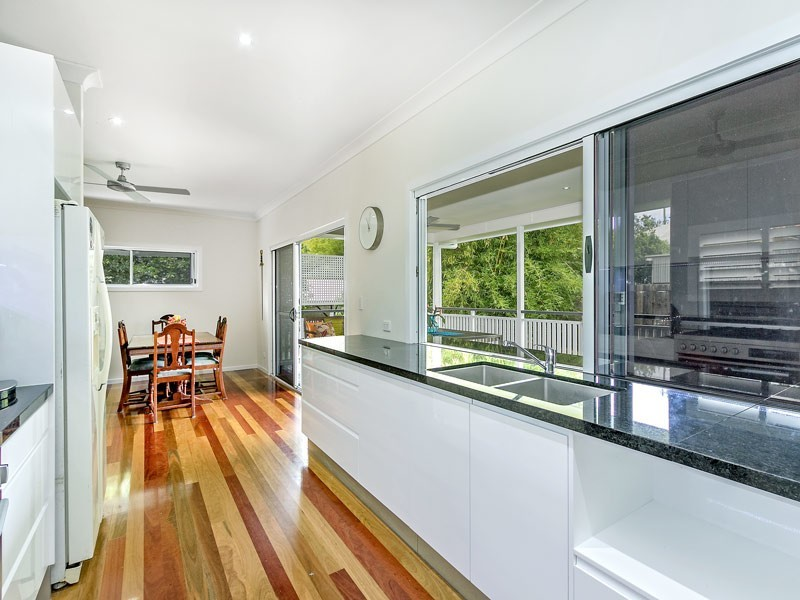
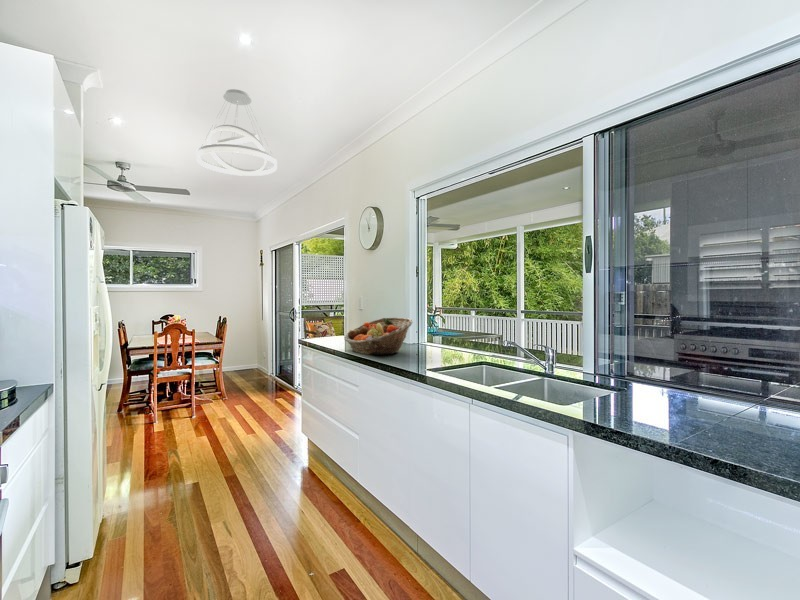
+ fruit basket [343,317,414,356]
+ pendant light [195,88,278,177]
